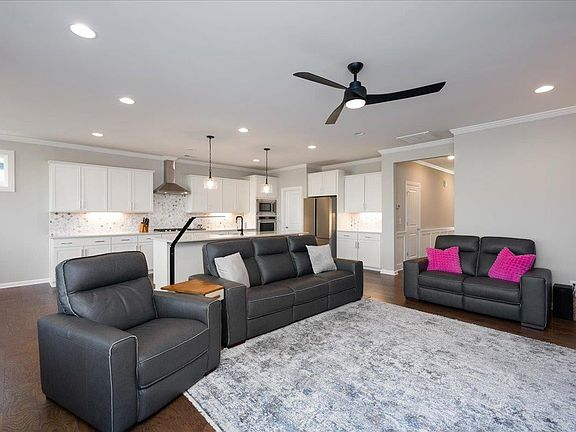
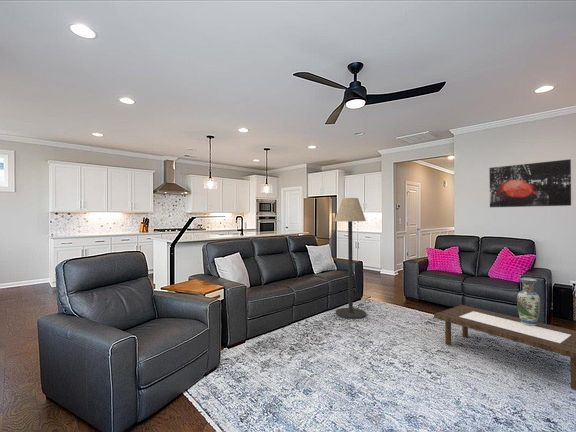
+ vase [516,277,541,326]
+ floor lamp [334,197,367,320]
+ wall art [489,158,572,208]
+ coffee table [433,304,576,391]
